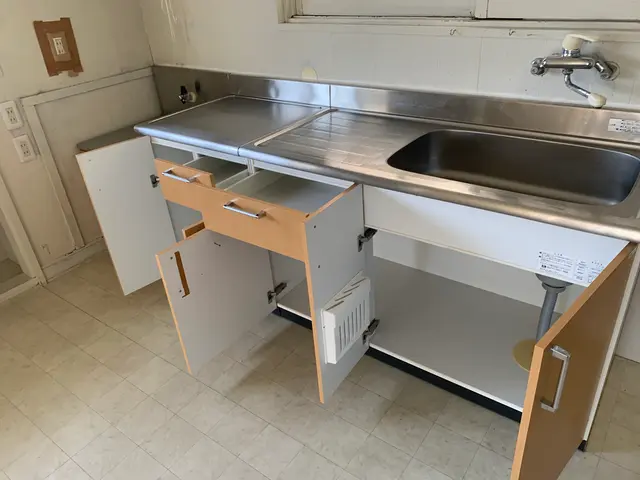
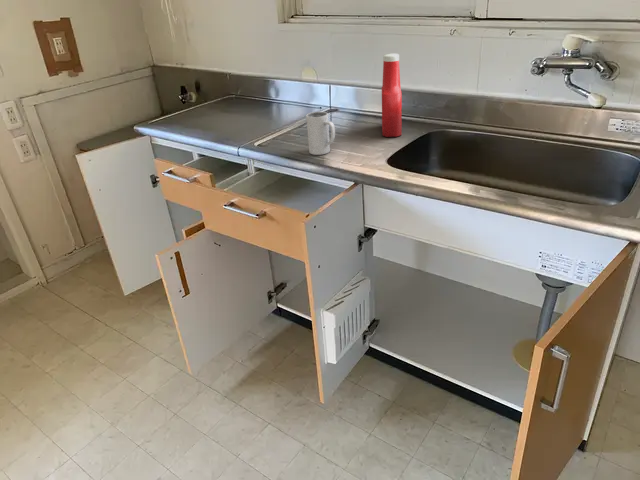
+ soap bottle [381,53,403,138]
+ mug [305,111,336,156]
